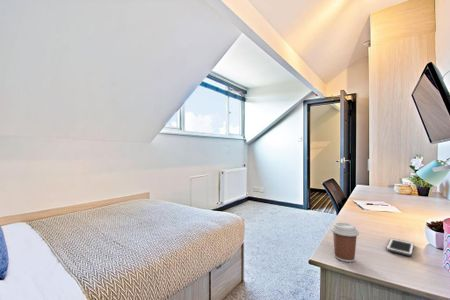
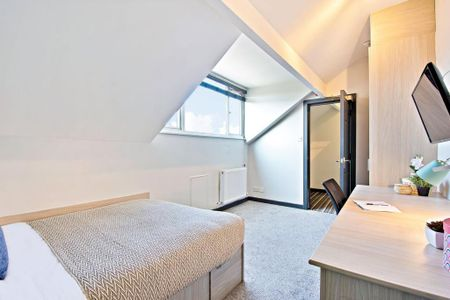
- cell phone [386,237,415,257]
- coffee cup [330,221,360,263]
